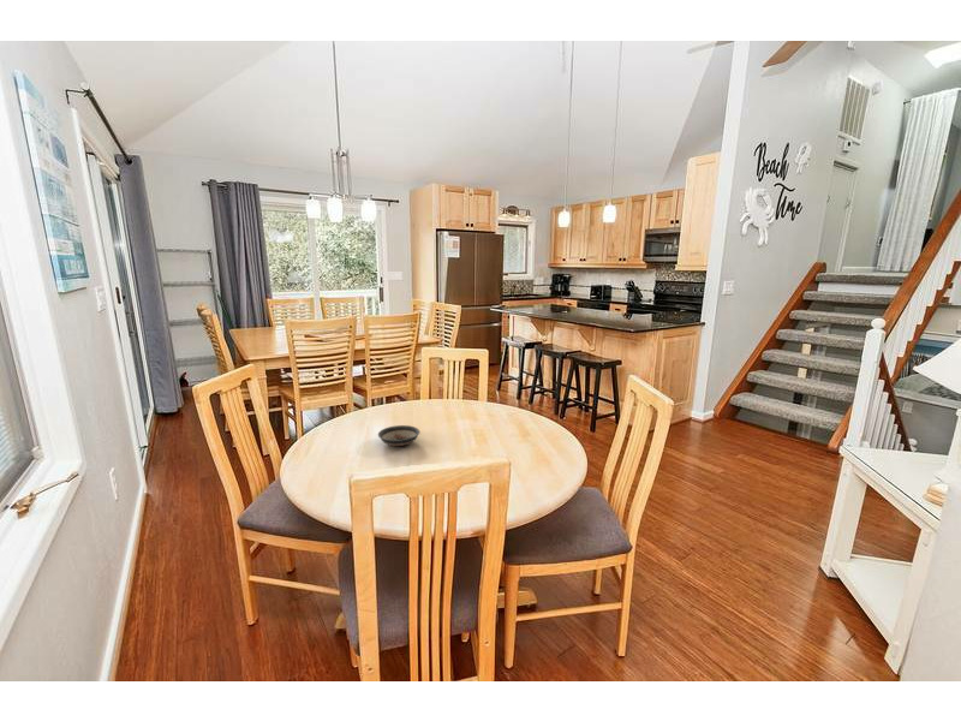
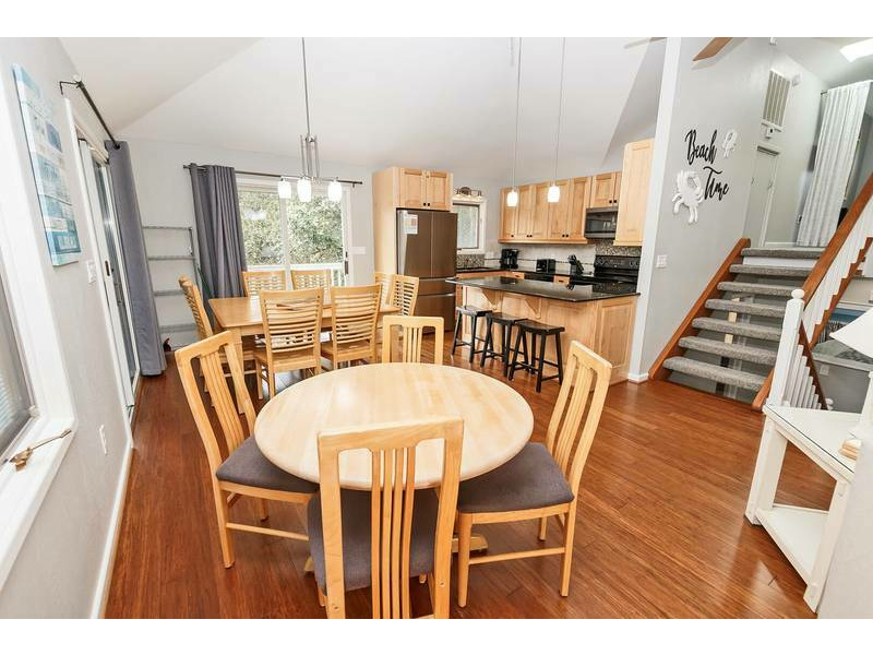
- saucer [377,424,422,447]
